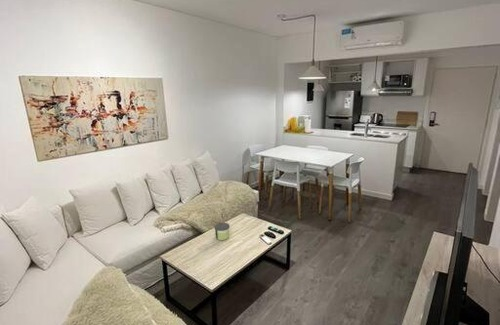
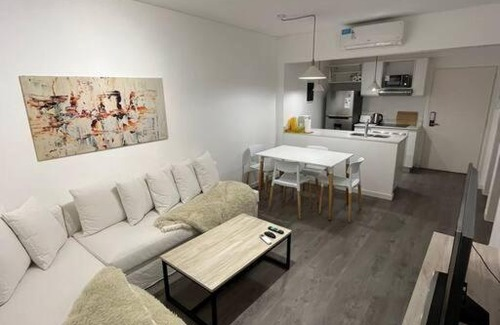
- candle [213,222,231,241]
